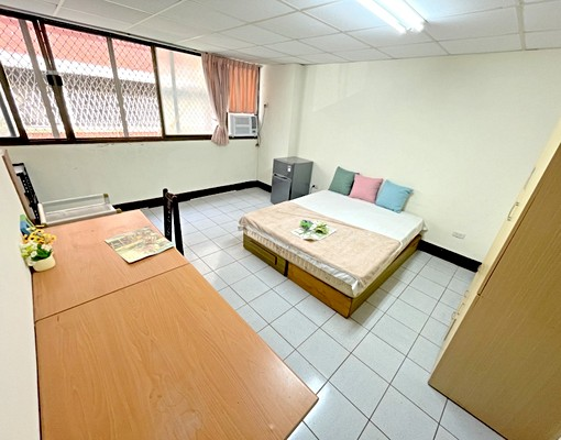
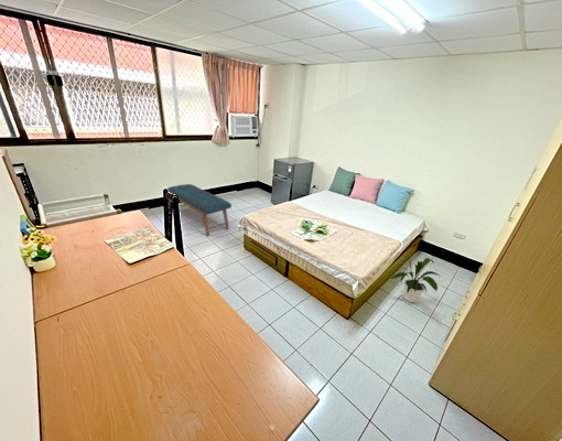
+ bench [166,183,233,237]
+ house plant [390,256,441,303]
